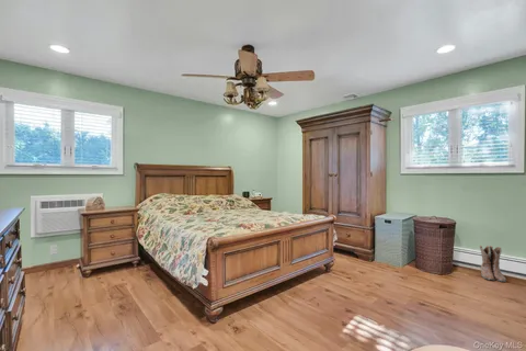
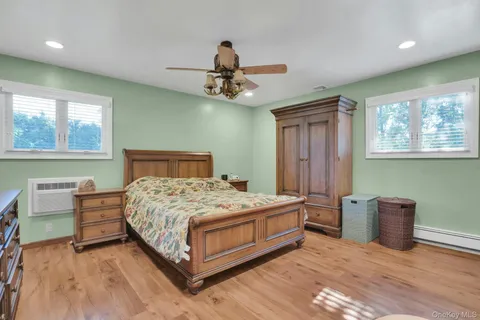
- boots [479,245,507,283]
